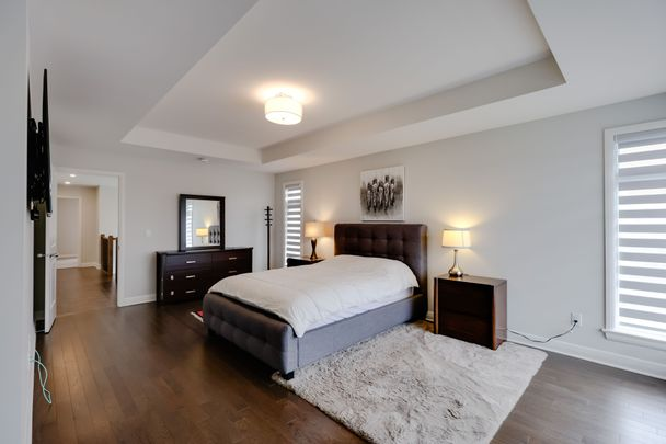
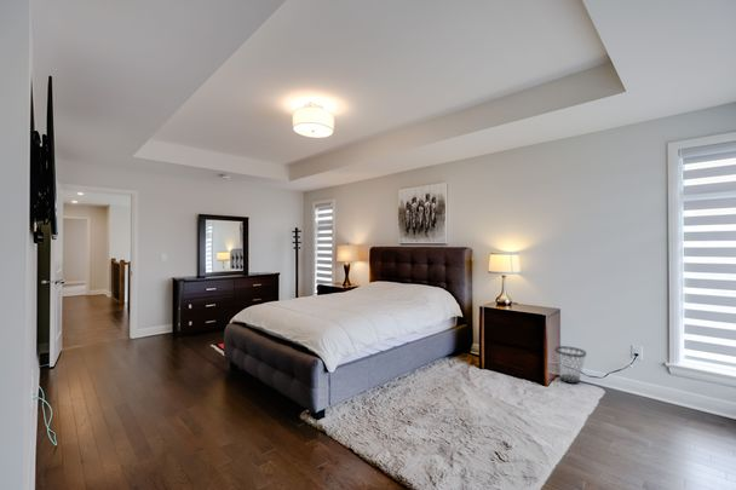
+ wastebasket [553,345,587,385]
